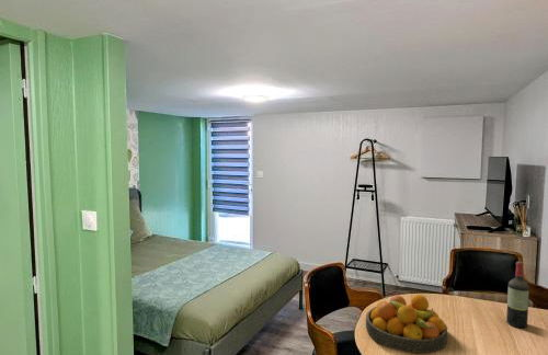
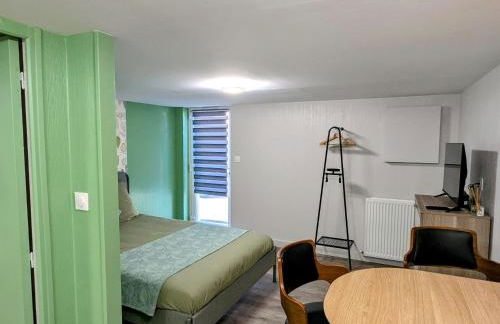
- wine bottle [505,261,530,329]
- fruit bowl [365,294,448,354]
